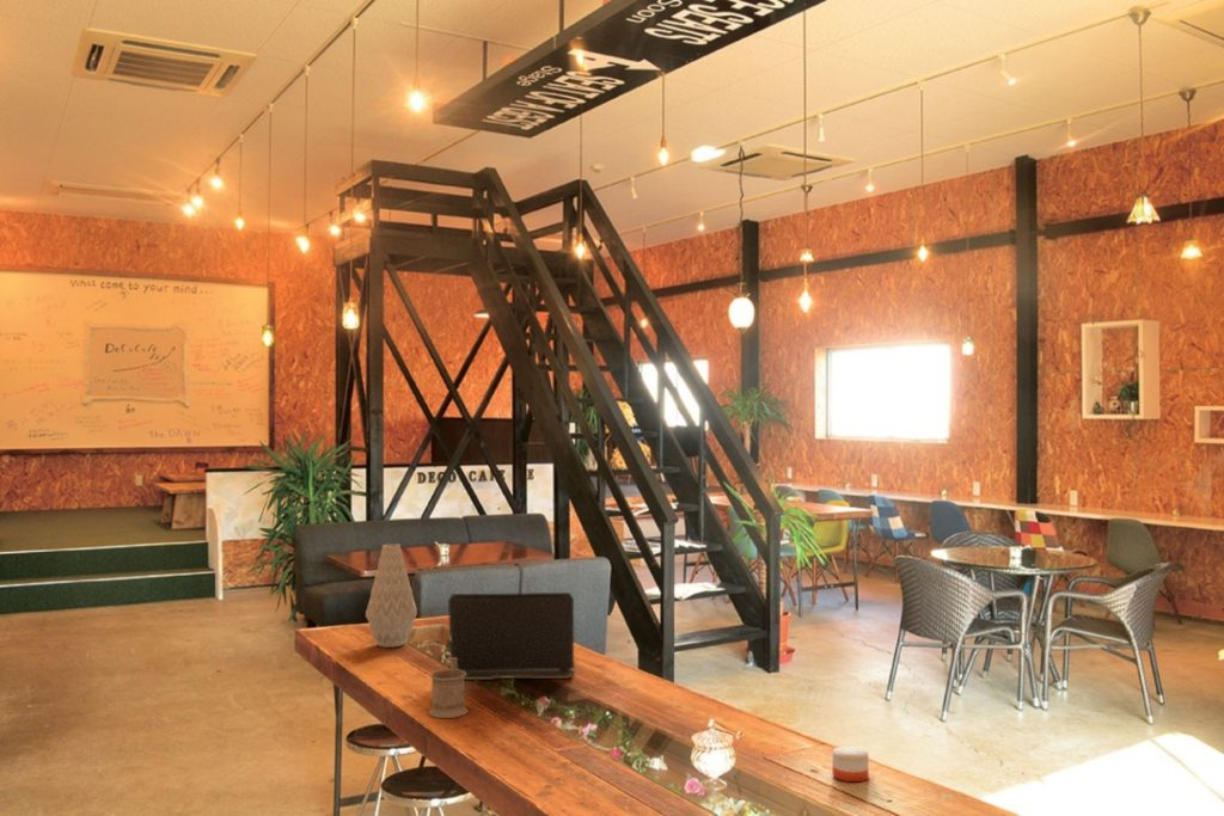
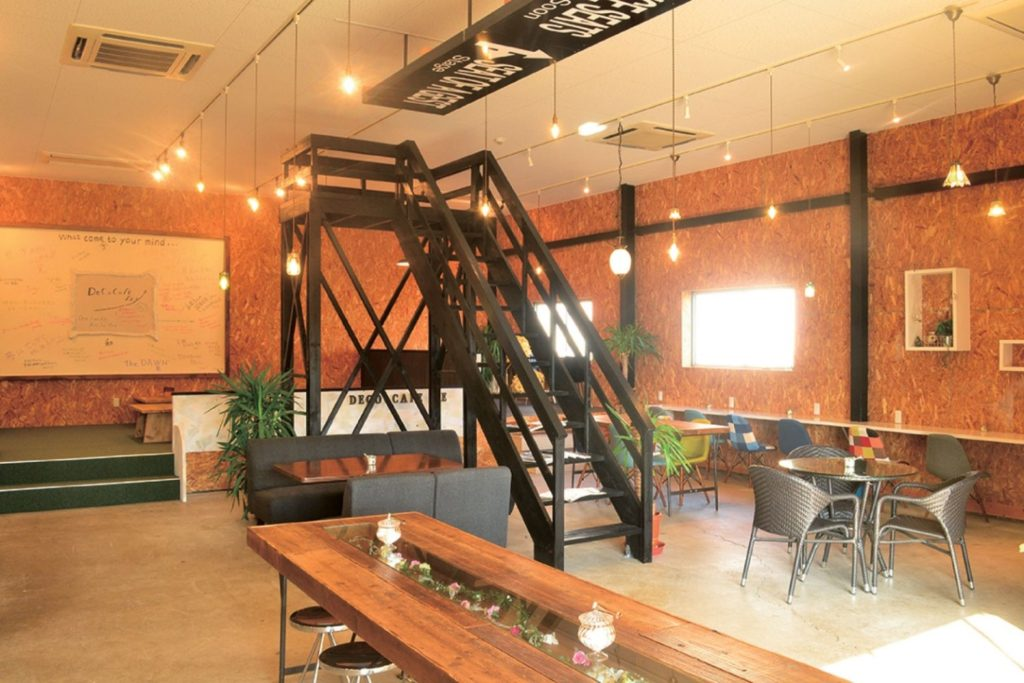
- laptop computer [447,591,575,681]
- vase [365,542,418,649]
- mug [427,657,469,719]
- candle [831,746,870,783]
